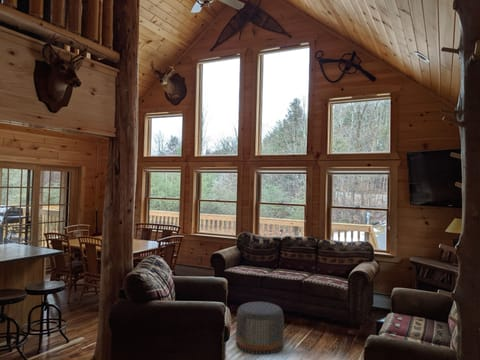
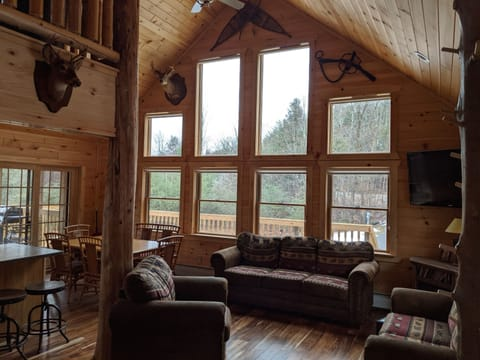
- pouf [235,301,285,356]
